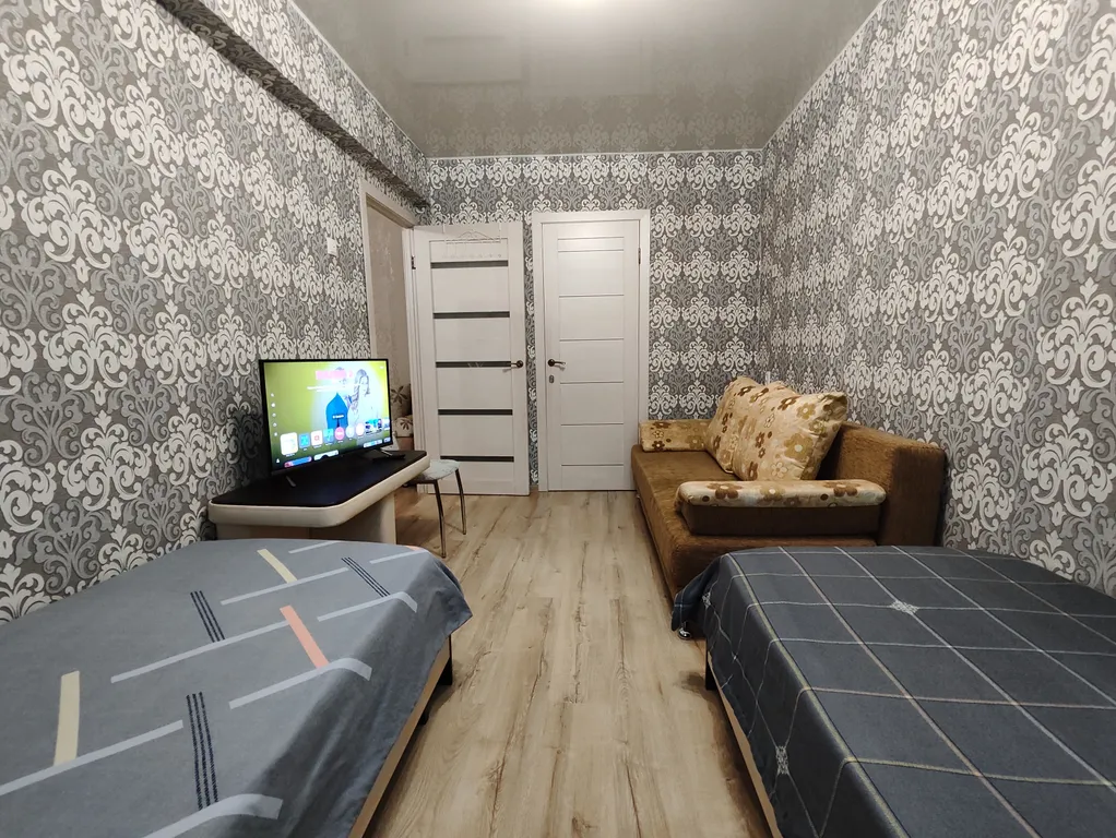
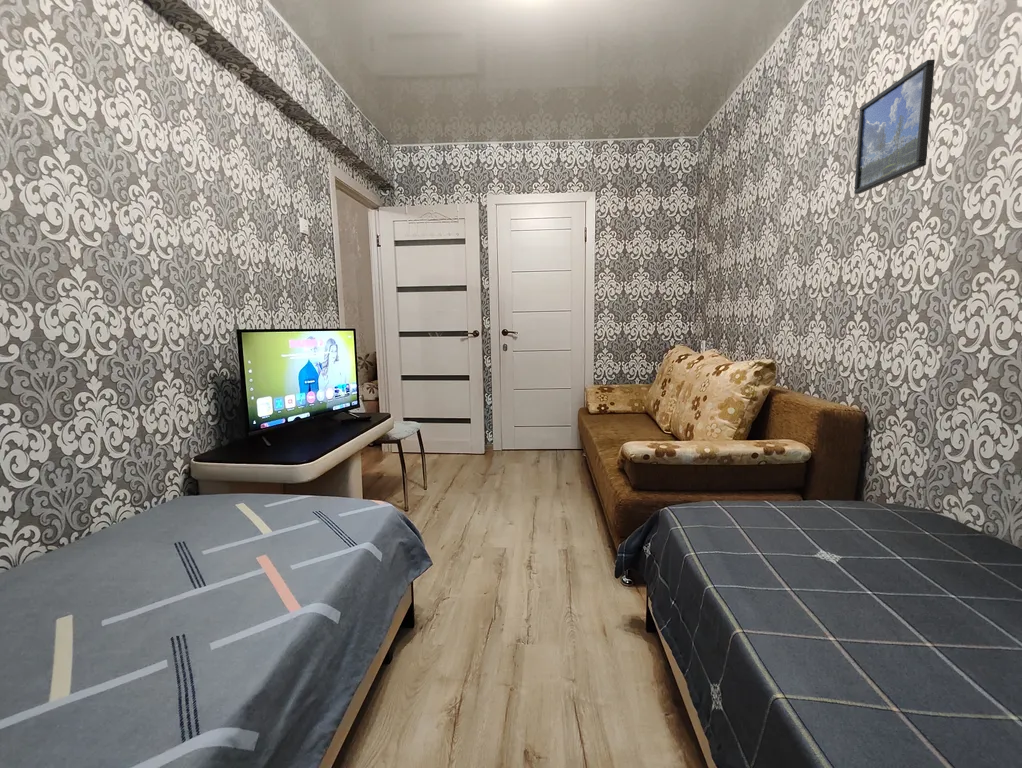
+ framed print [853,59,936,195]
